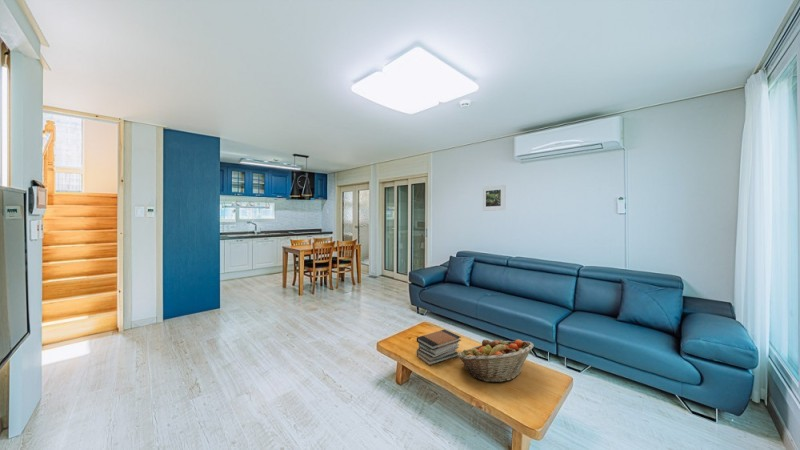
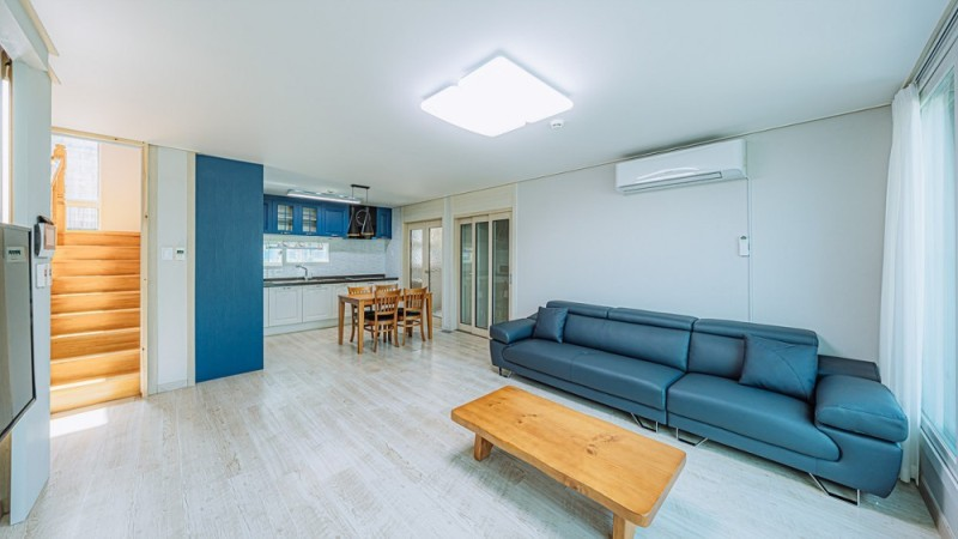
- book stack [416,328,462,366]
- fruit basket [457,338,534,383]
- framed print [481,184,506,212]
